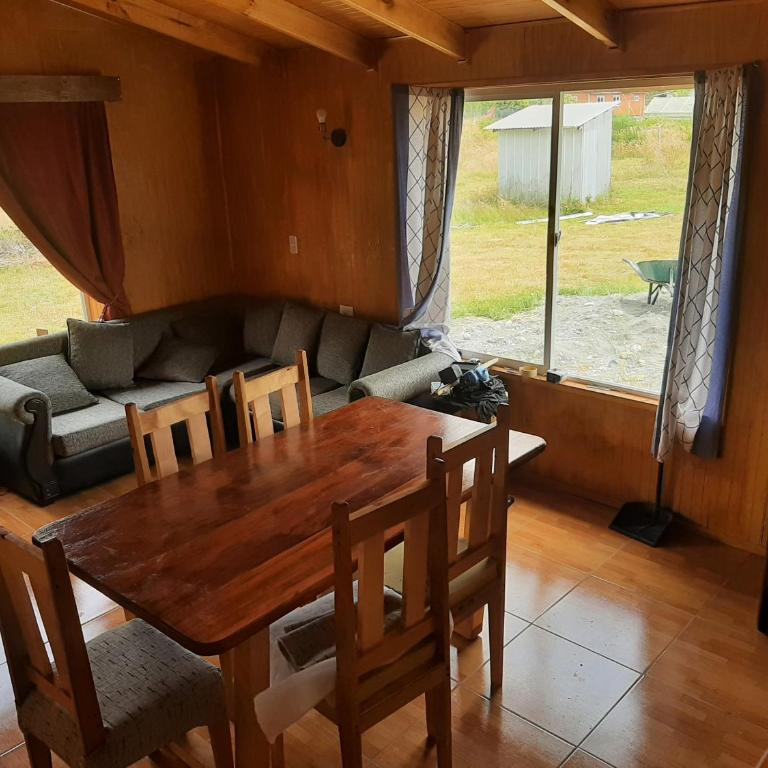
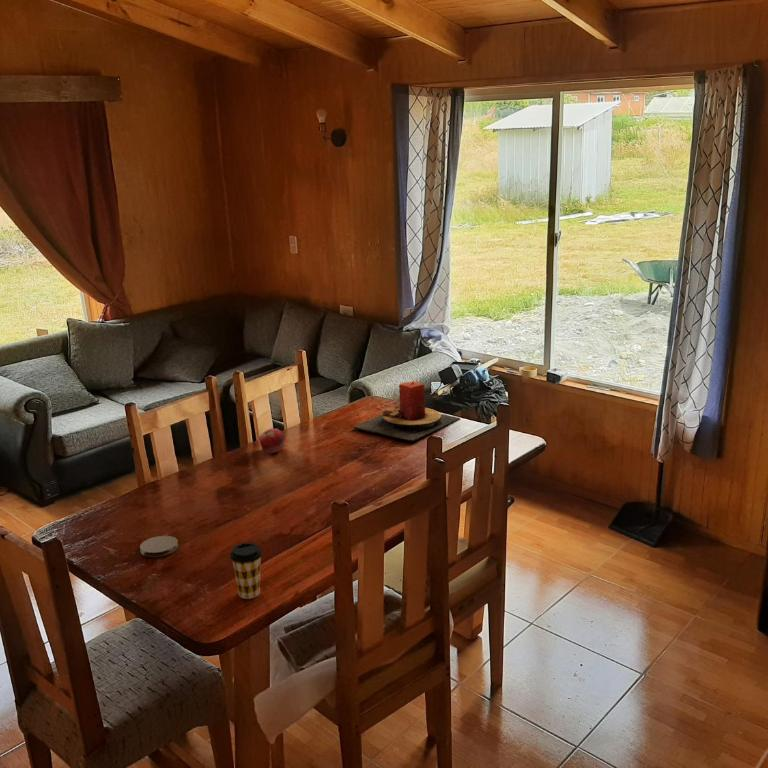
+ candle [352,380,461,442]
+ coaster [139,535,179,558]
+ coffee cup [229,542,263,600]
+ fruit [258,428,286,455]
